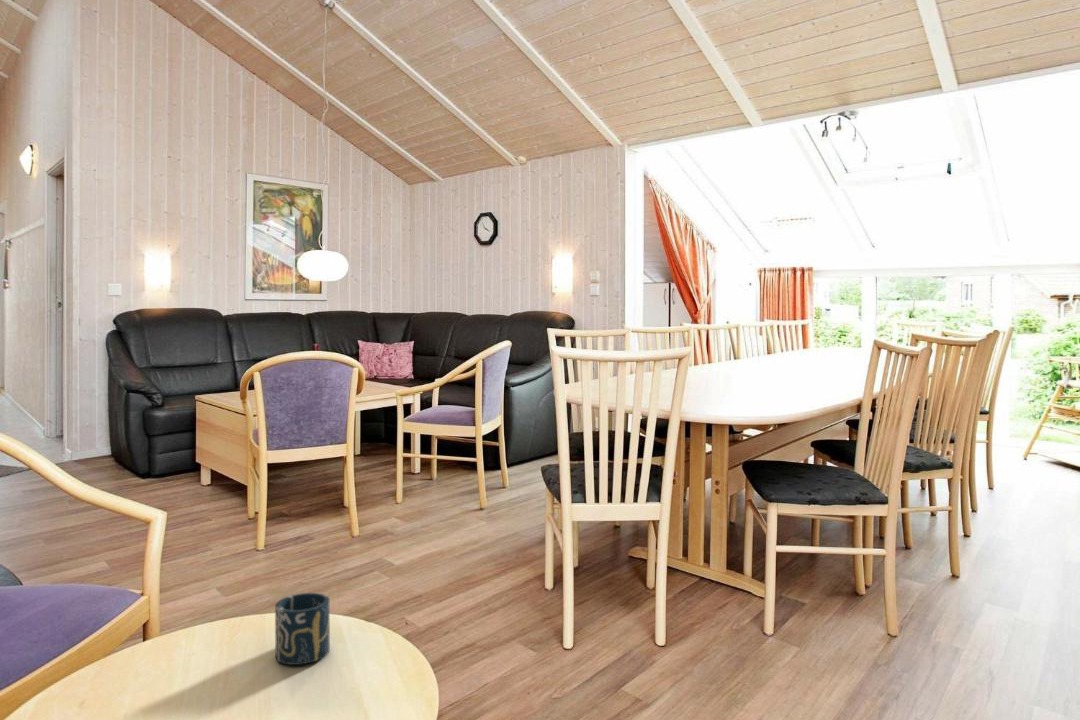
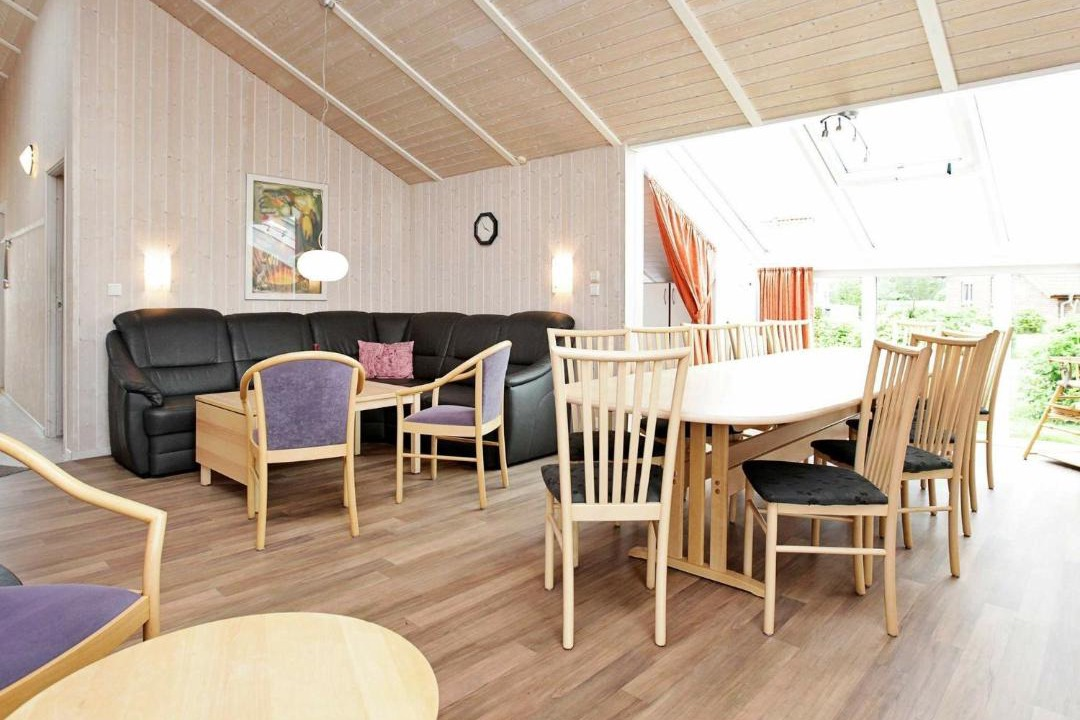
- cup [274,592,331,666]
